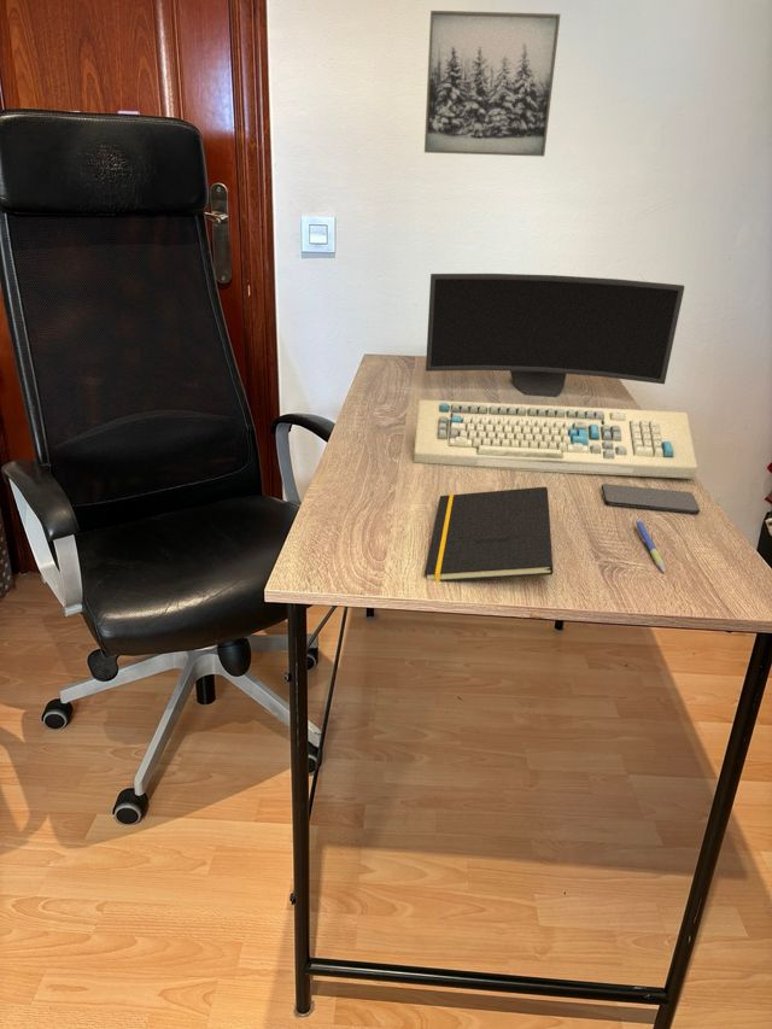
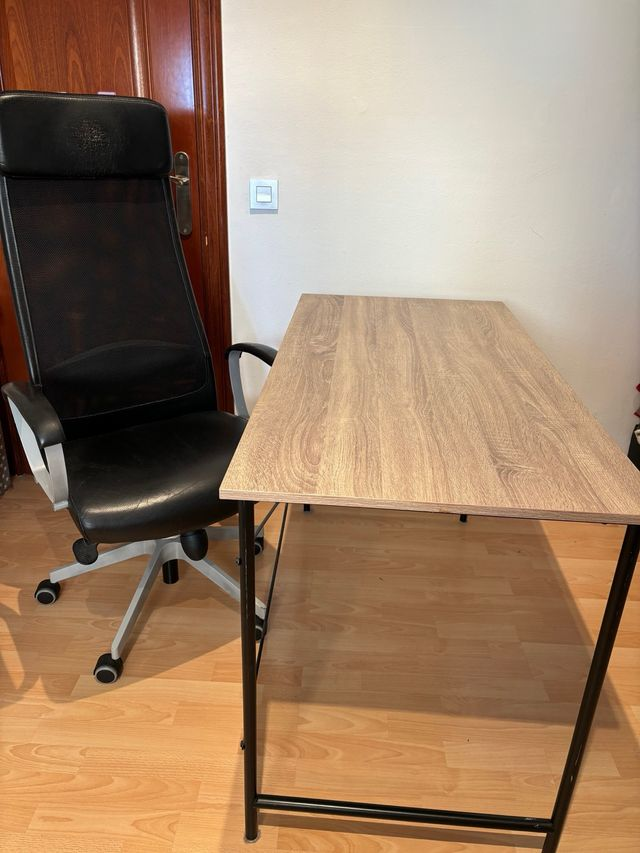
- pen [634,518,666,574]
- notepad [423,486,555,583]
- smartphone [601,483,701,515]
- keyboard [413,398,698,480]
- monitor [425,273,685,398]
- wall art [423,10,561,158]
